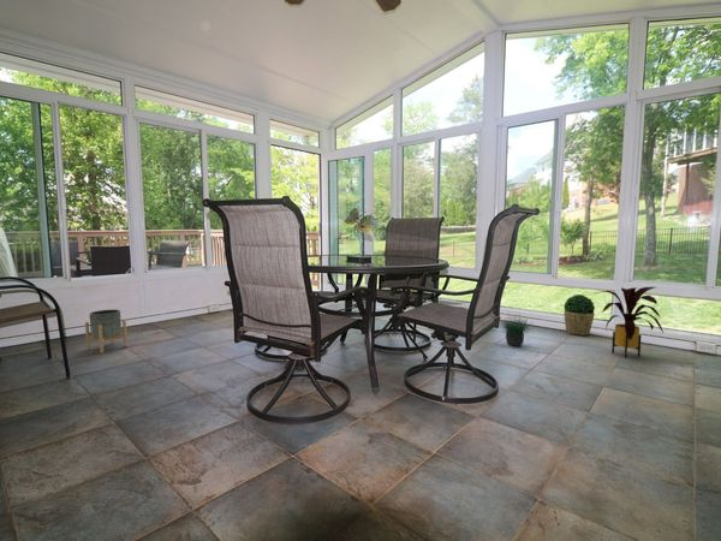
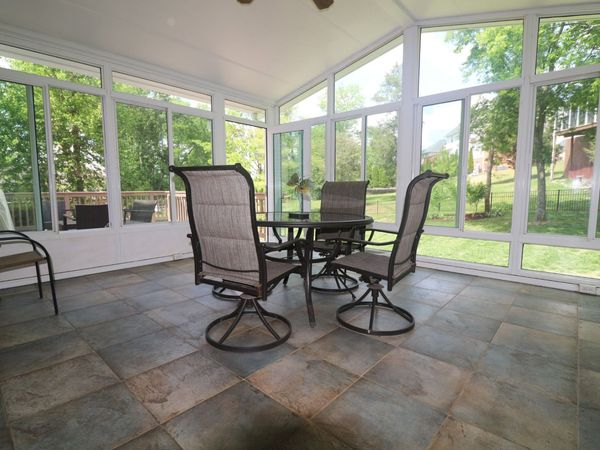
- potted plant [500,311,535,347]
- potted plant [562,293,596,337]
- planter [84,308,129,355]
- house plant [594,286,665,359]
